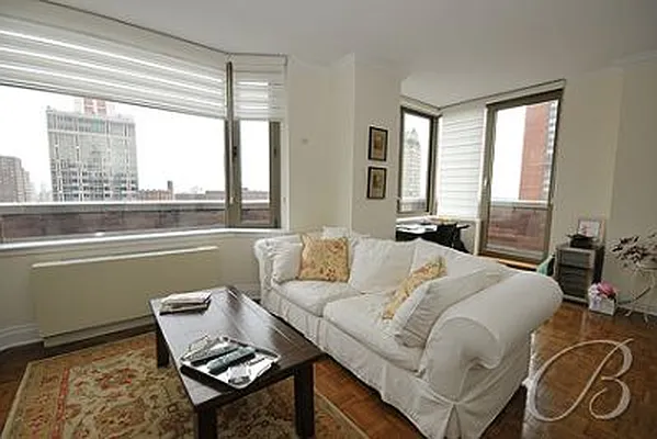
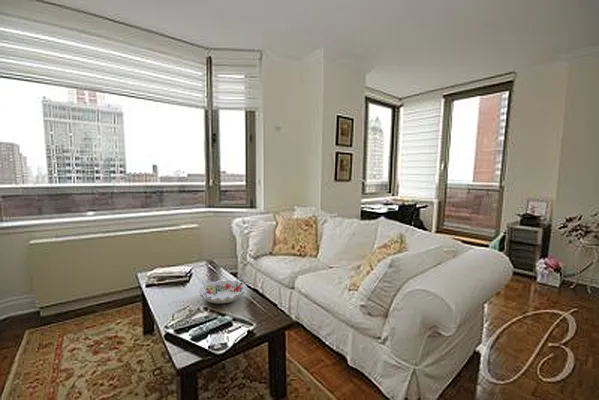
+ decorative bowl [198,279,248,304]
